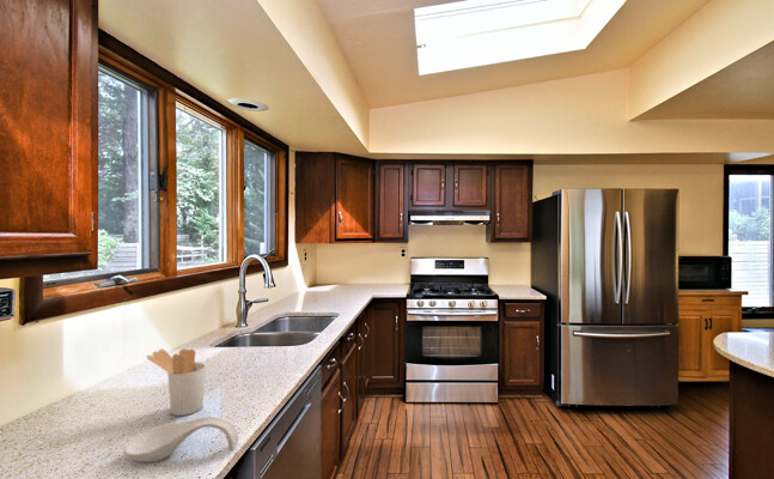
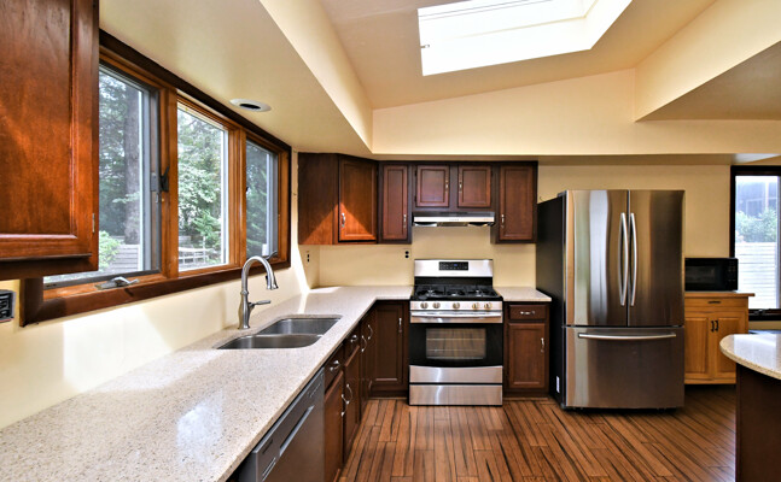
- spoon rest [123,416,239,463]
- utensil holder [146,347,207,417]
